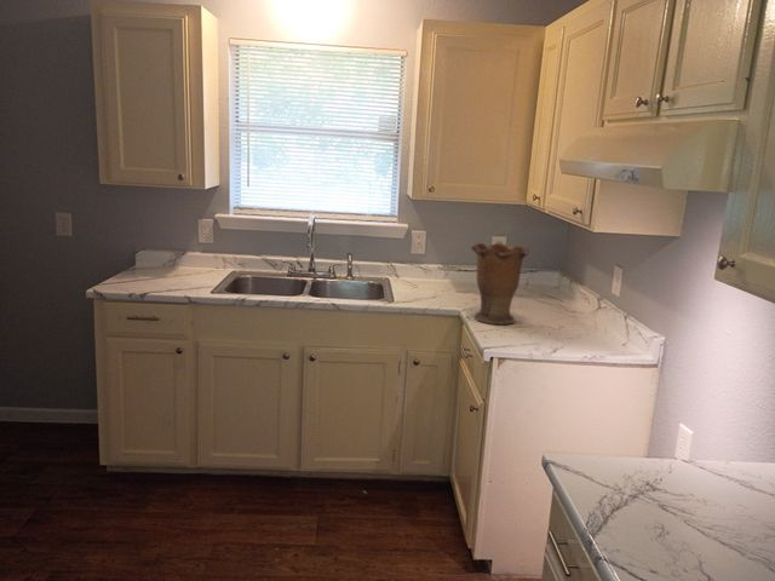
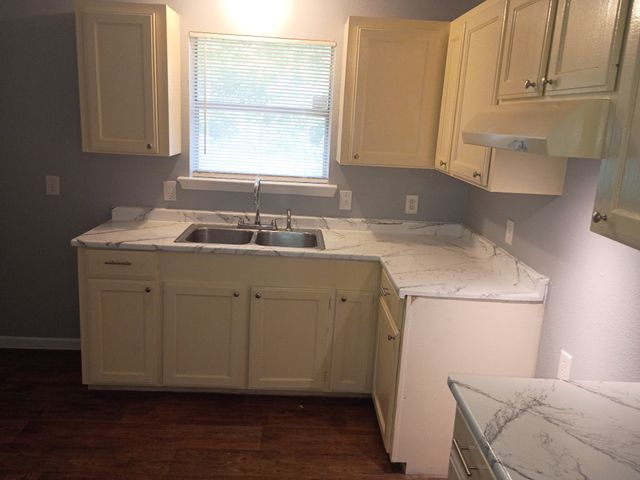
- vase [470,242,530,326]
